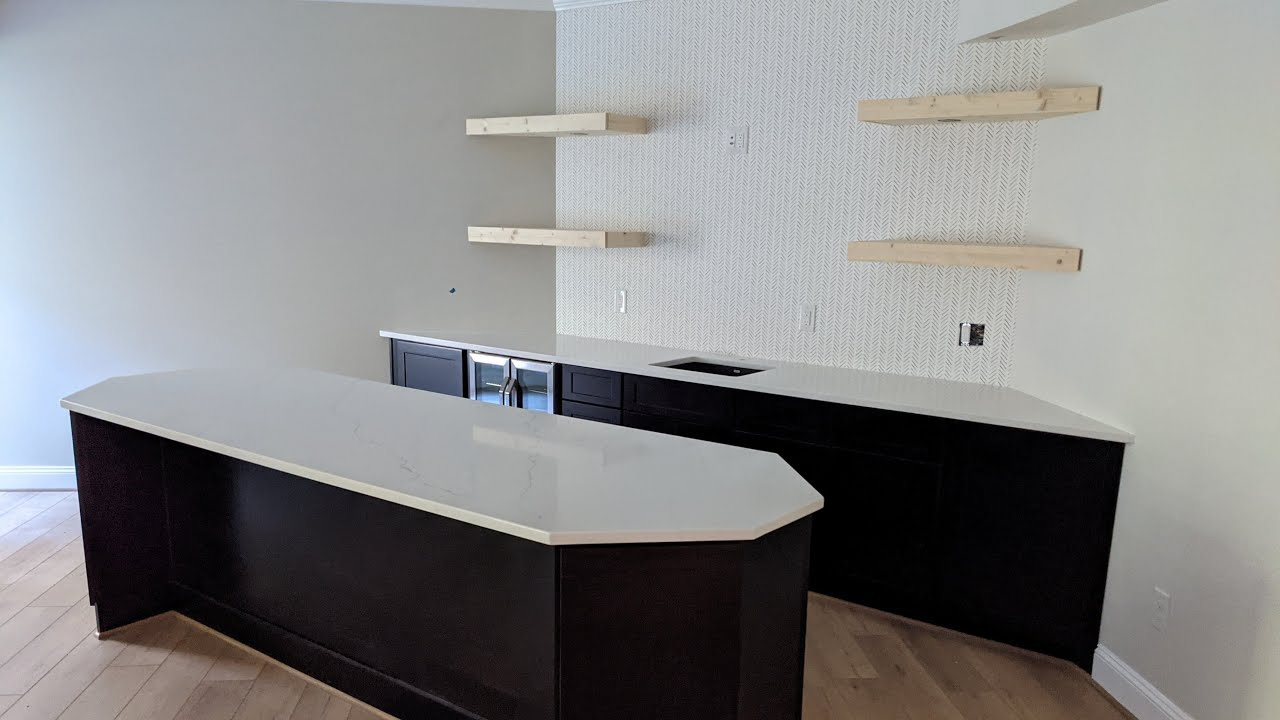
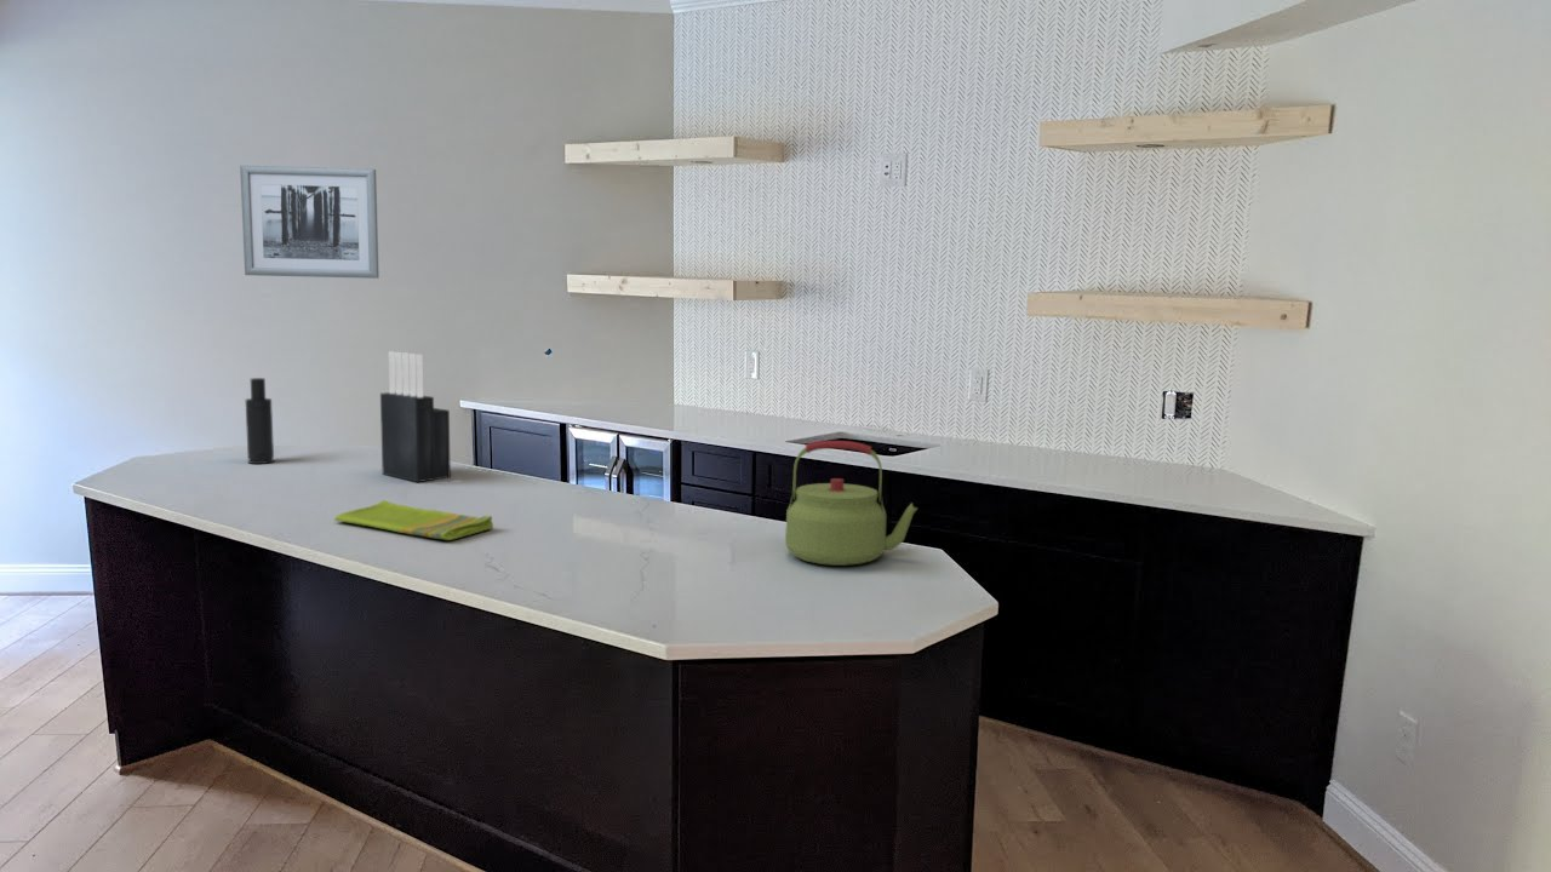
+ dish towel [333,499,494,541]
+ kettle [784,440,918,567]
+ atomizer [245,377,275,465]
+ wall art [239,165,380,280]
+ knife block [379,350,452,483]
